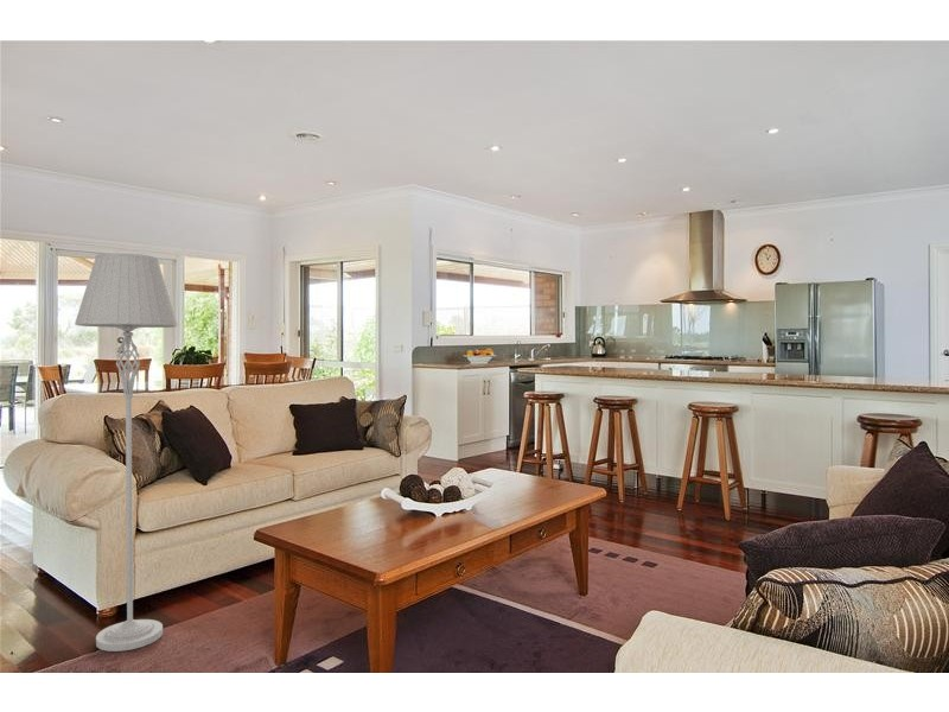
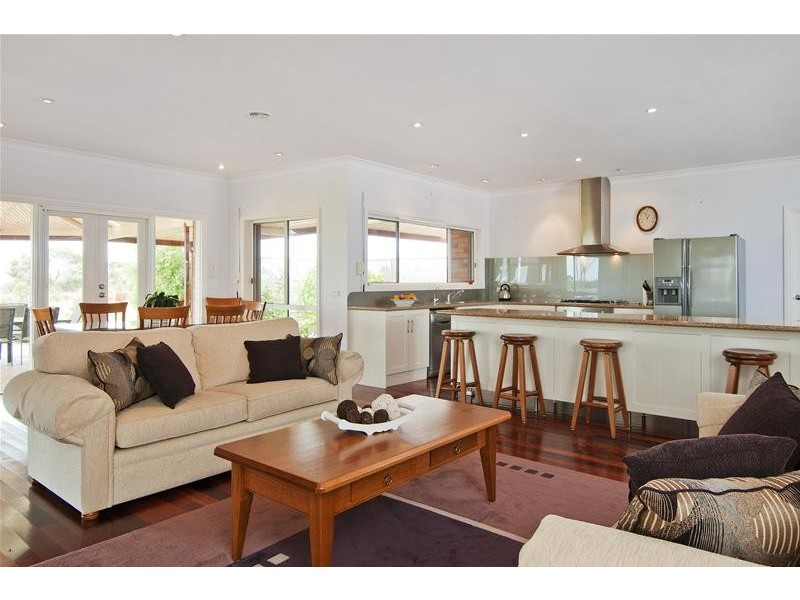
- floor lamp [74,252,178,653]
